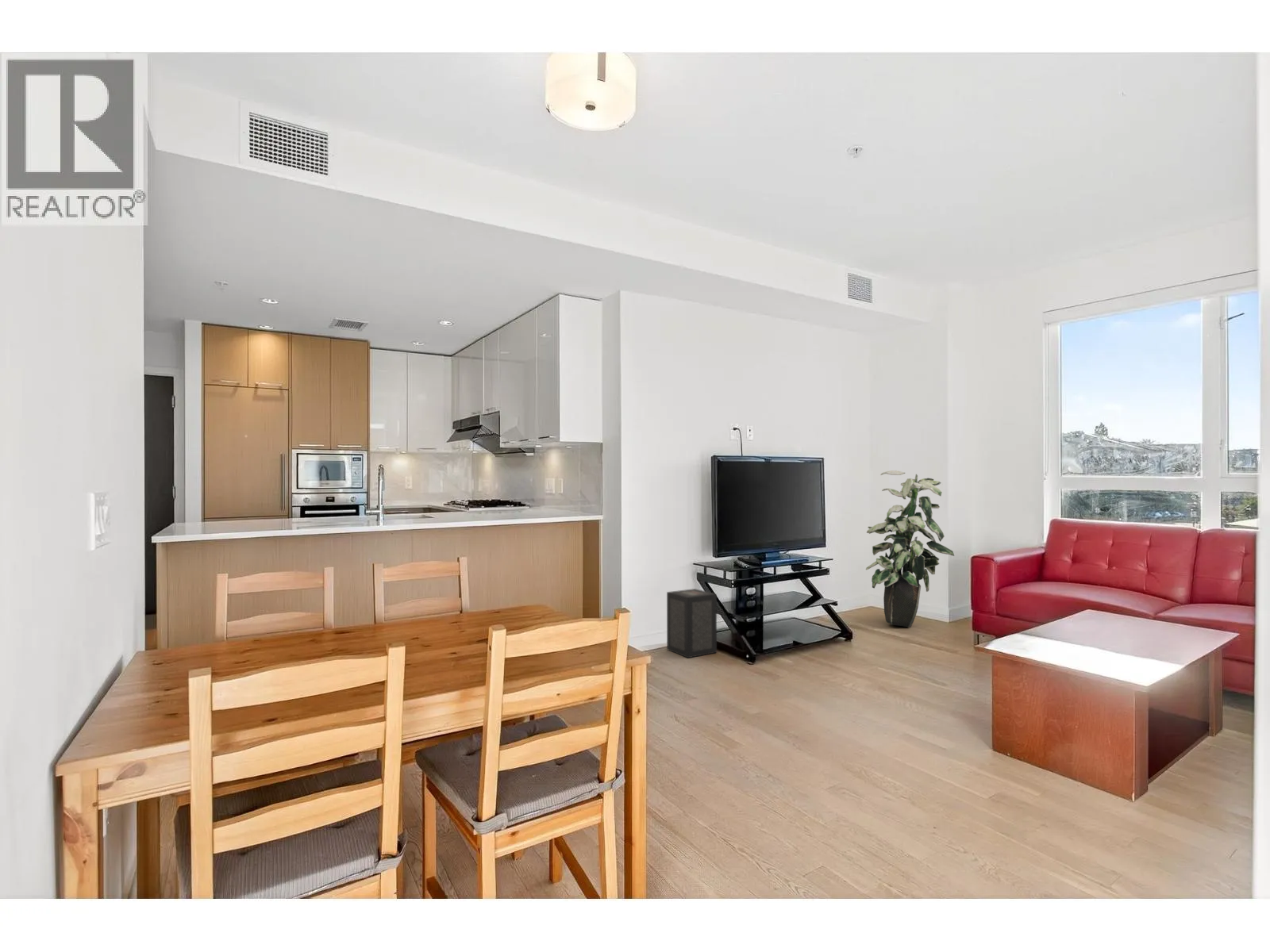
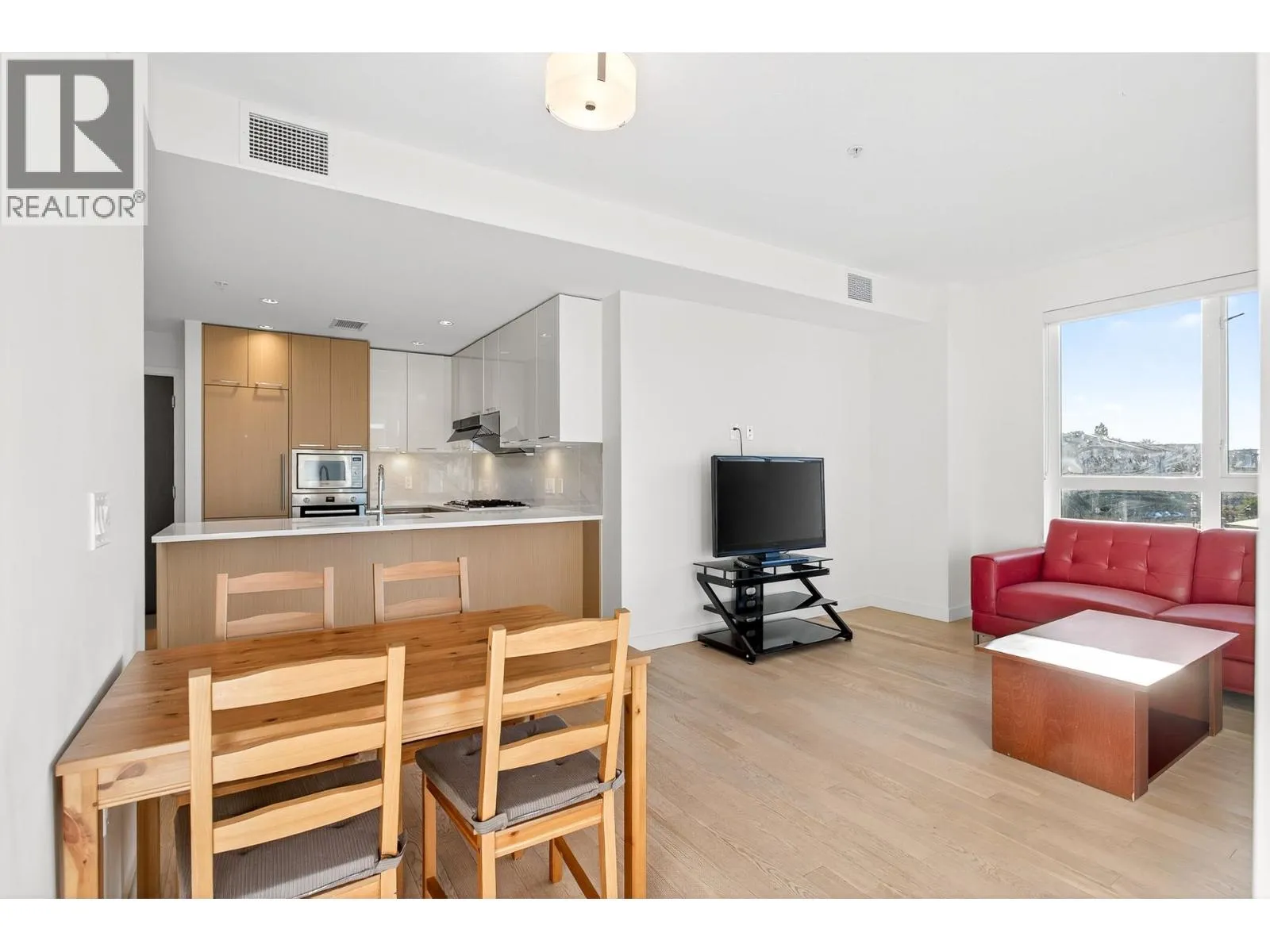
- speaker [666,588,718,658]
- indoor plant [865,470,955,628]
